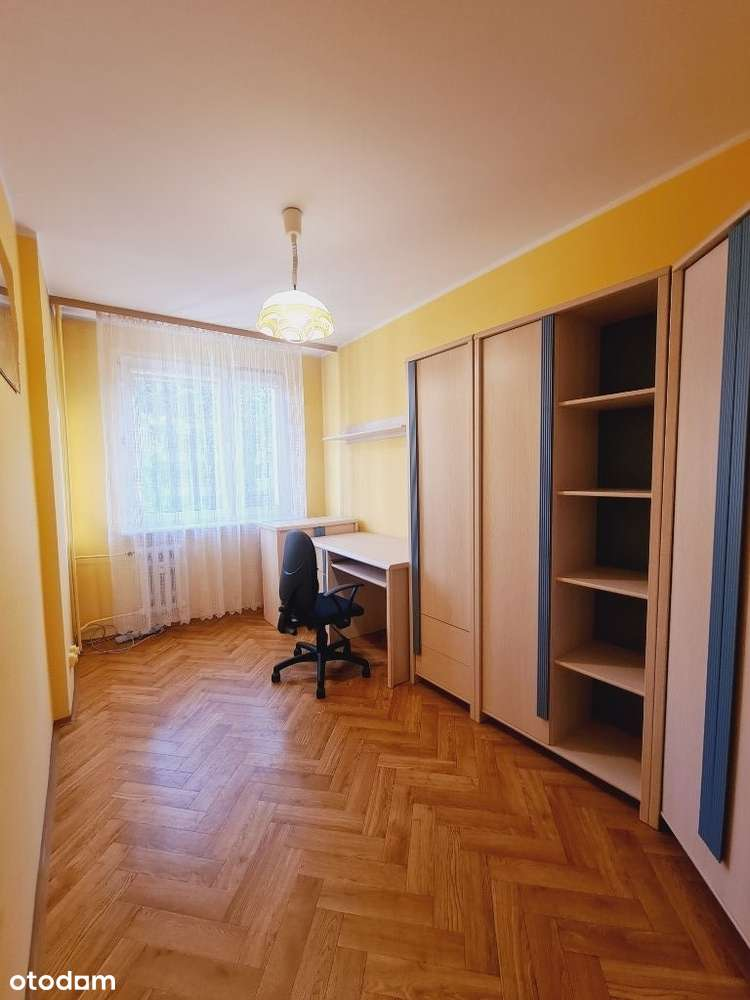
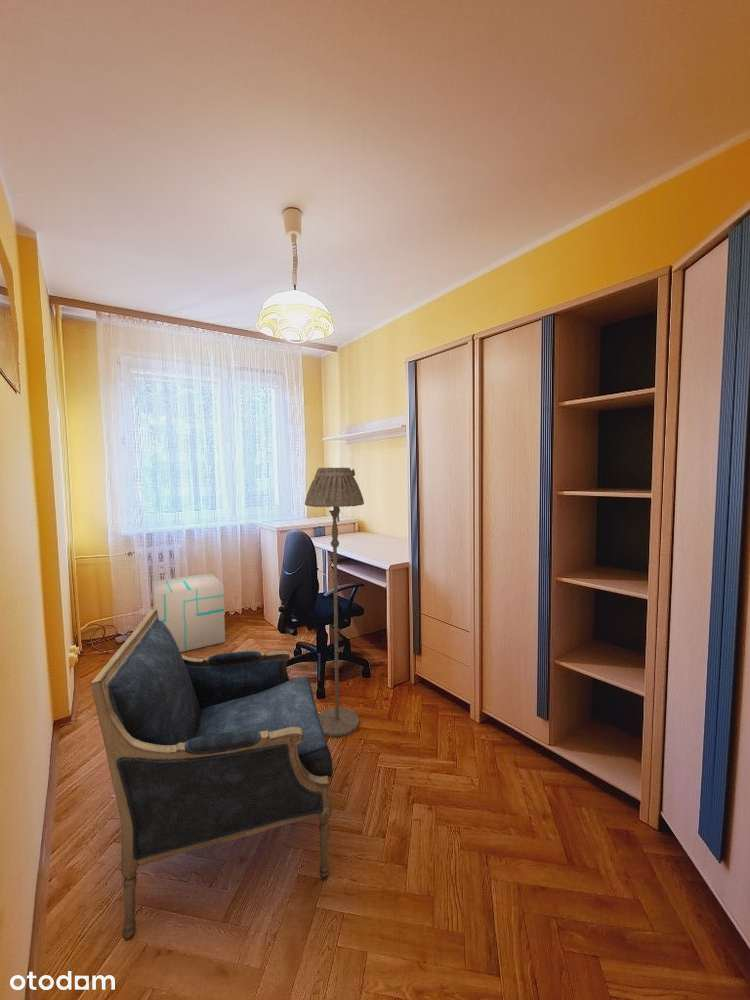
+ floor lamp [304,466,365,738]
+ armchair [90,609,334,942]
+ cardboard box [151,572,226,653]
